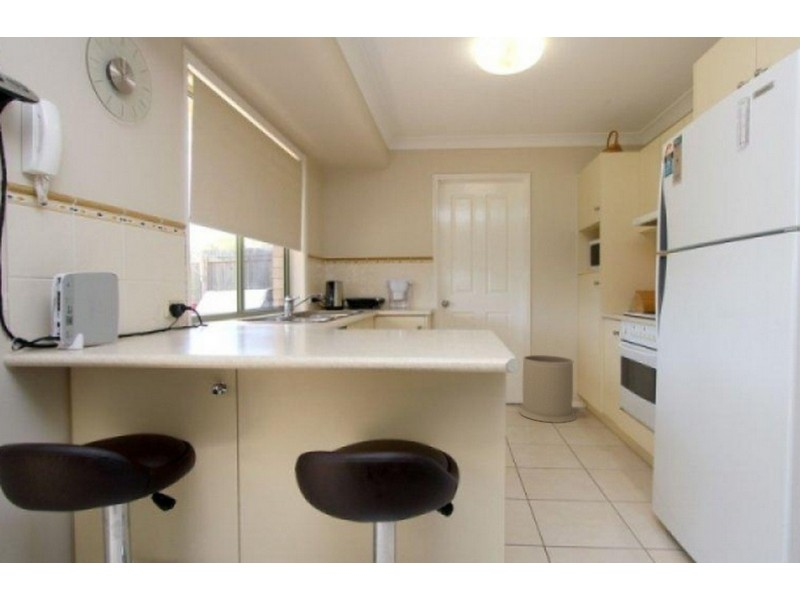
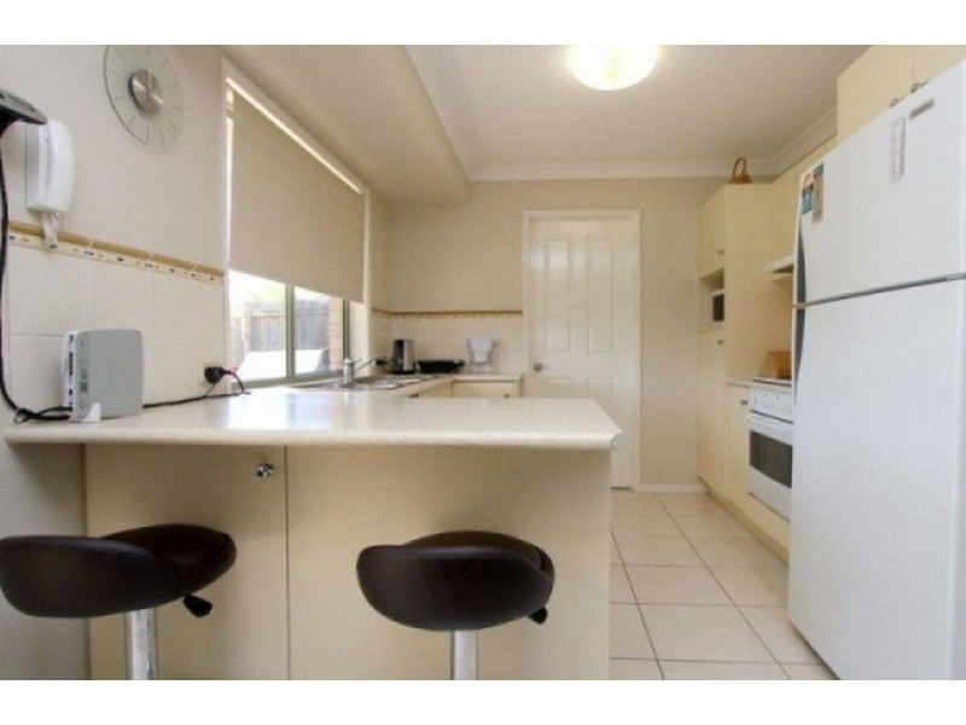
- trash can [518,354,577,424]
